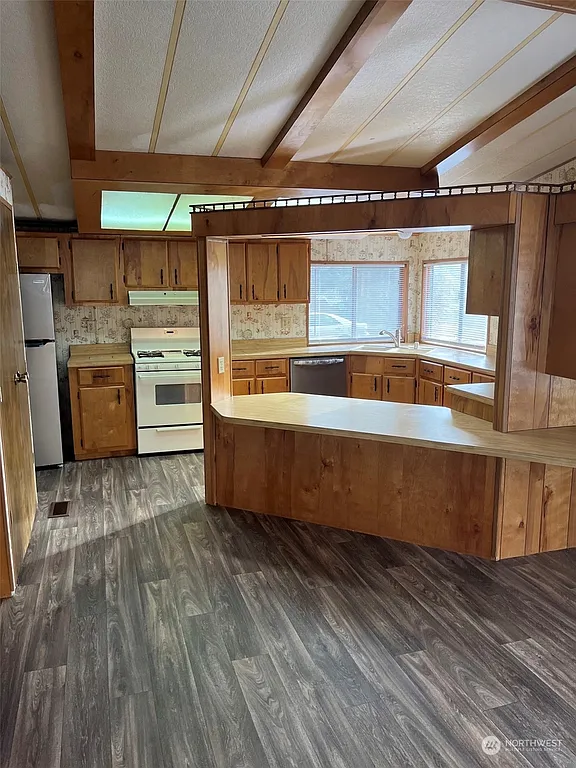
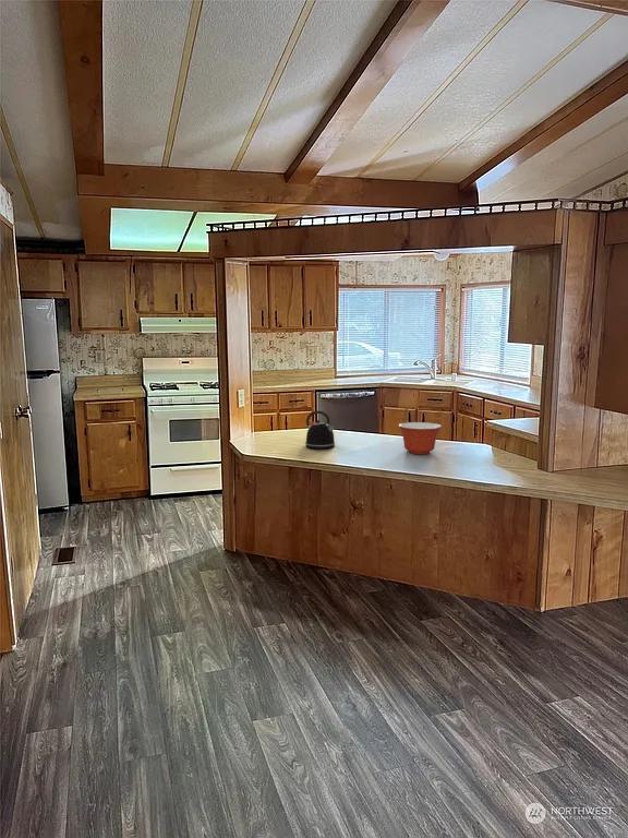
+ kettle [304,410,337,451]
+ mixing bowl [398,421,443,455]
